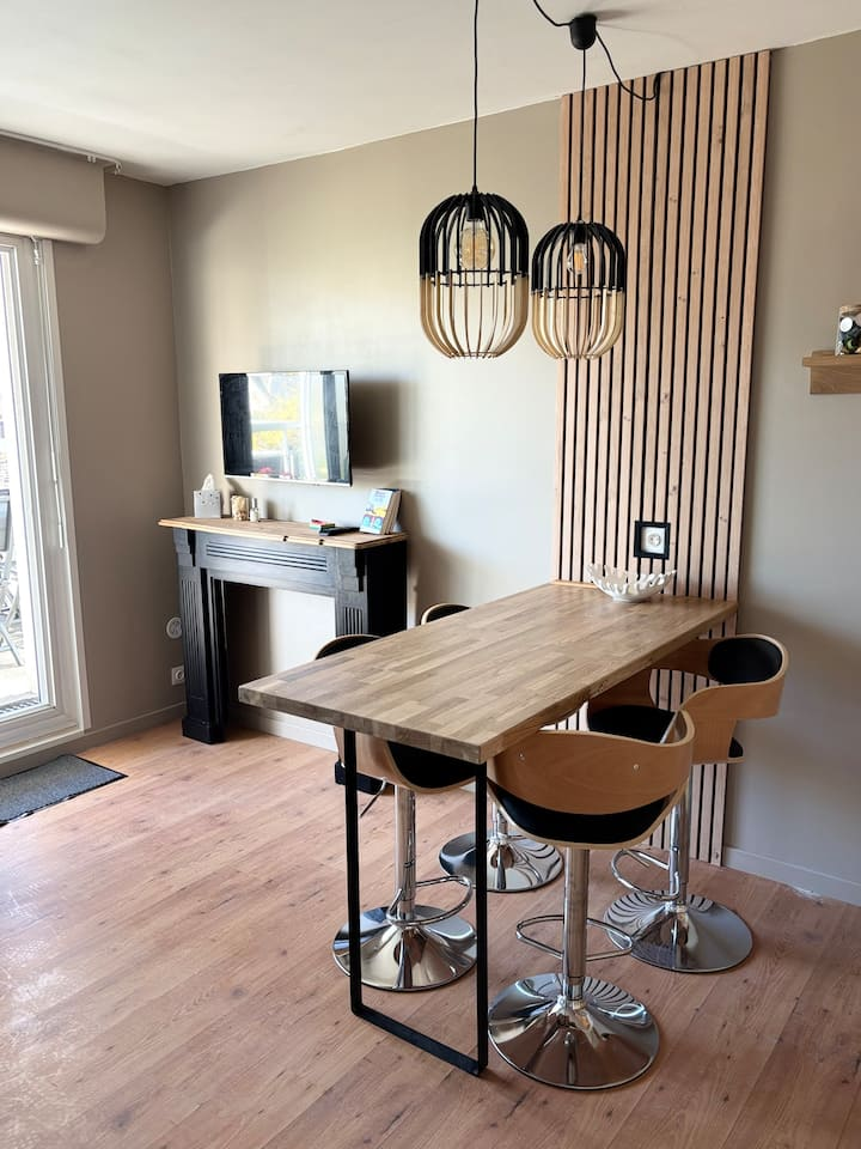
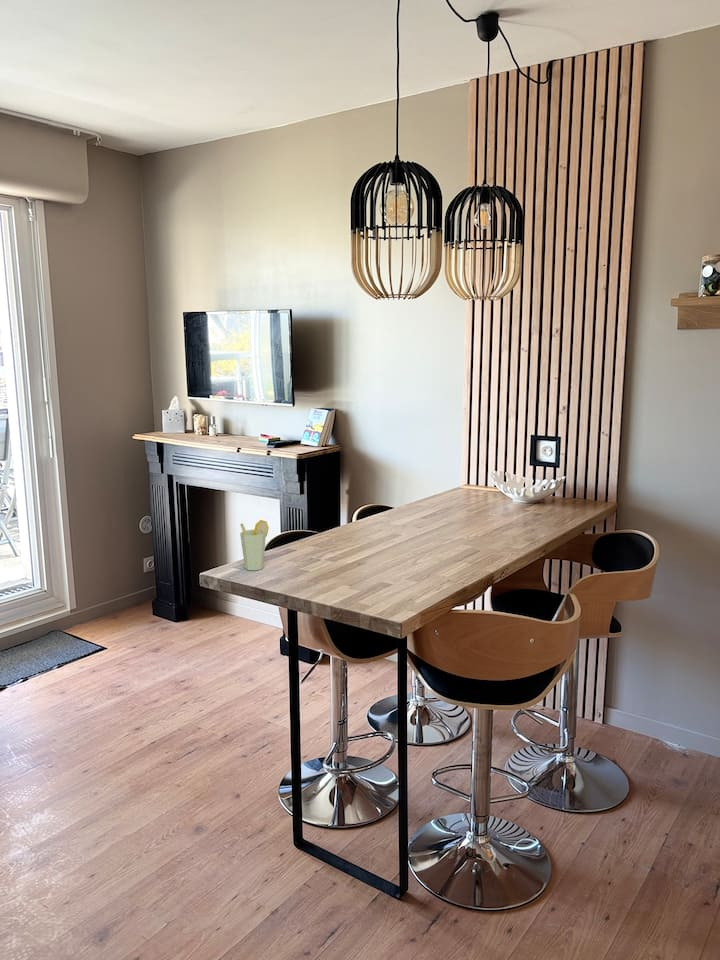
+ cup [239,519,270,571]
